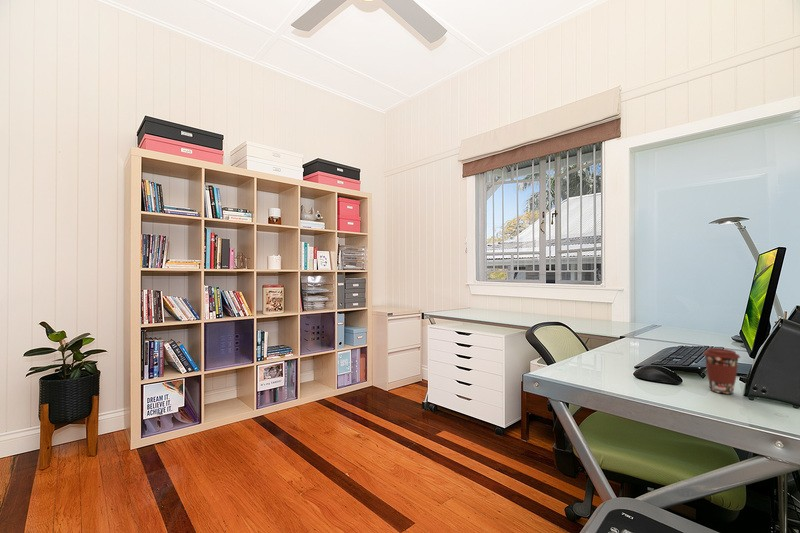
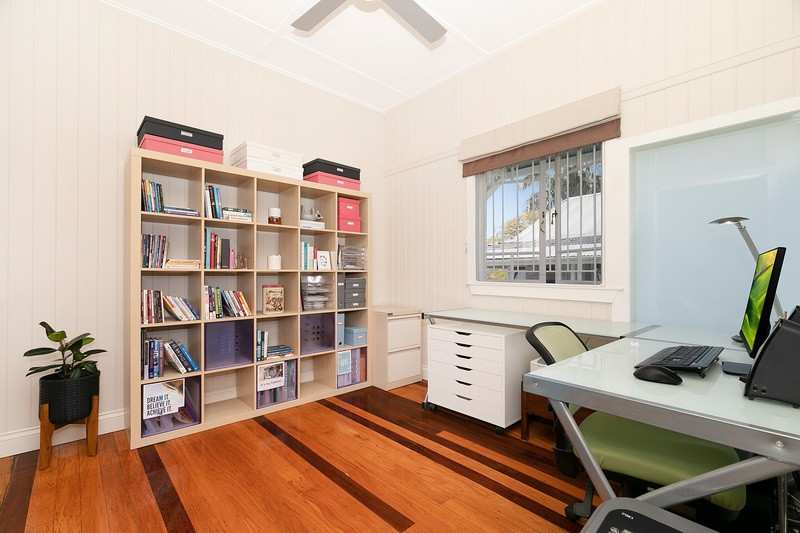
- coffee cup [702,347,741,395]
